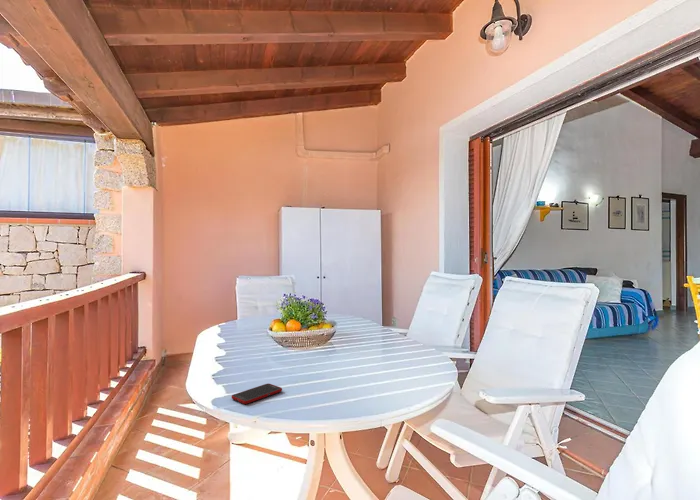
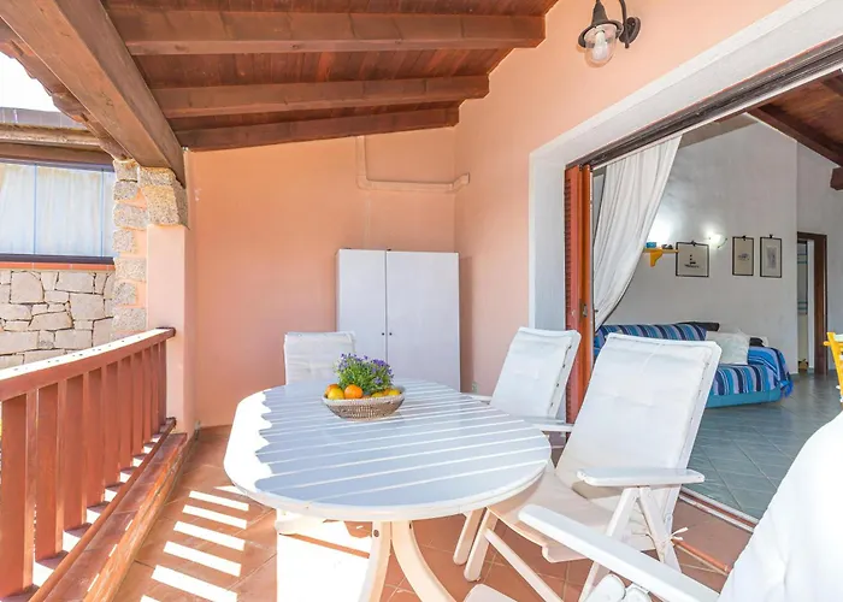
- cell phone [231,383,283,405]
